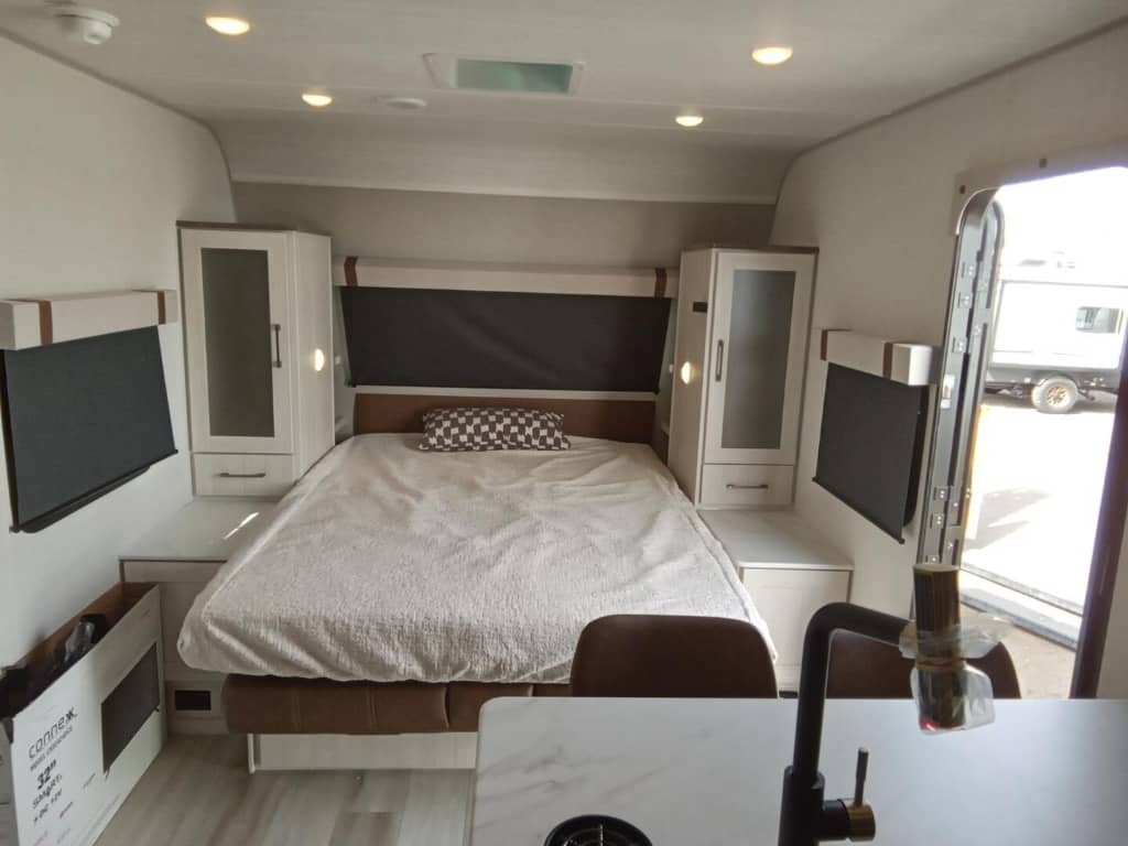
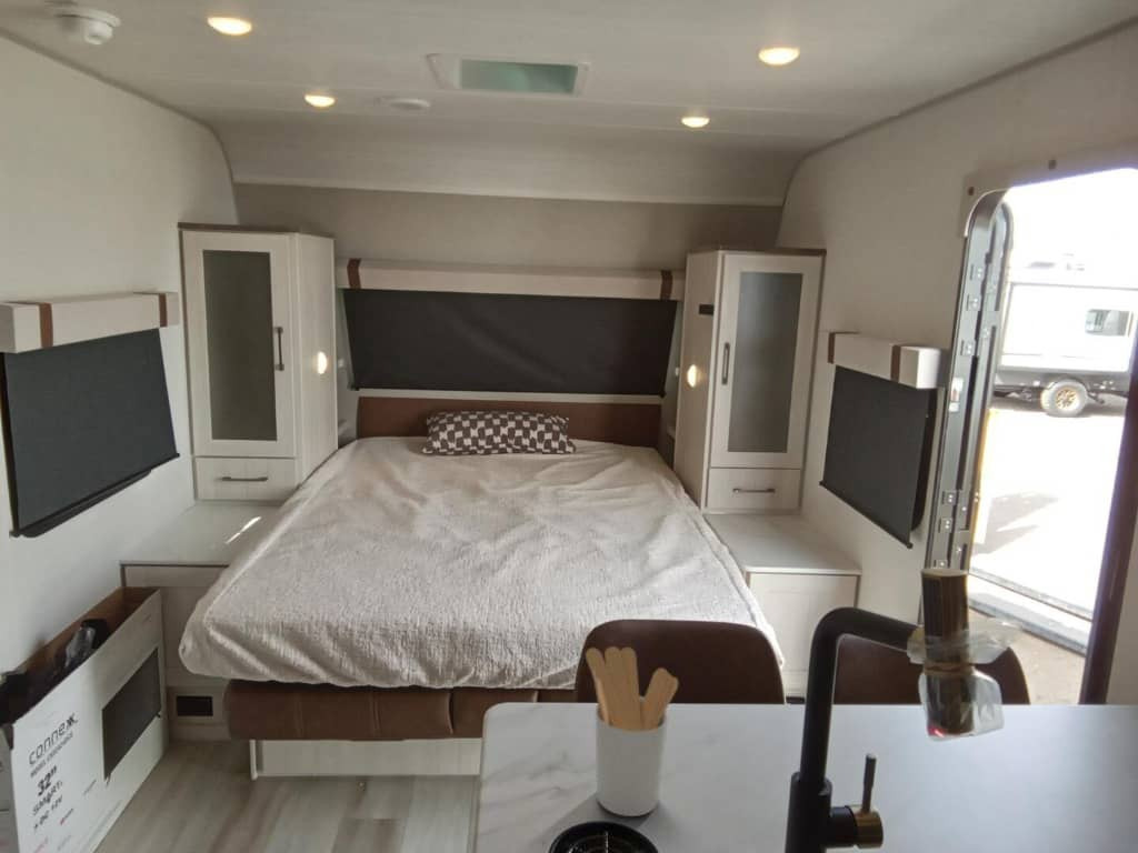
+ utensil holder [585,645,679,817]
